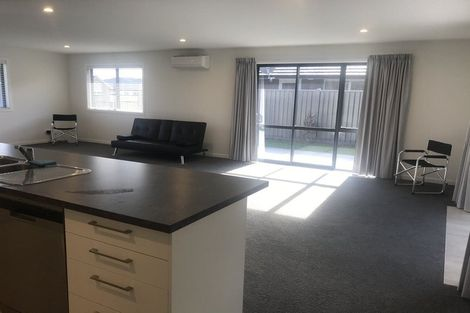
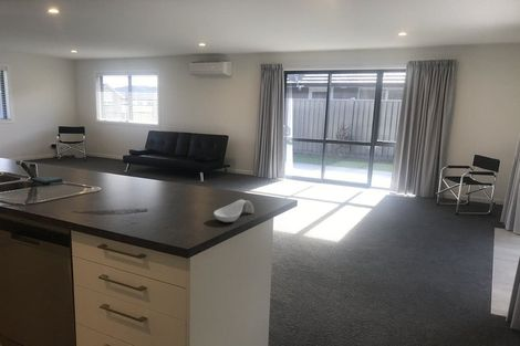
+ spoon rest [212,199,256,223]
